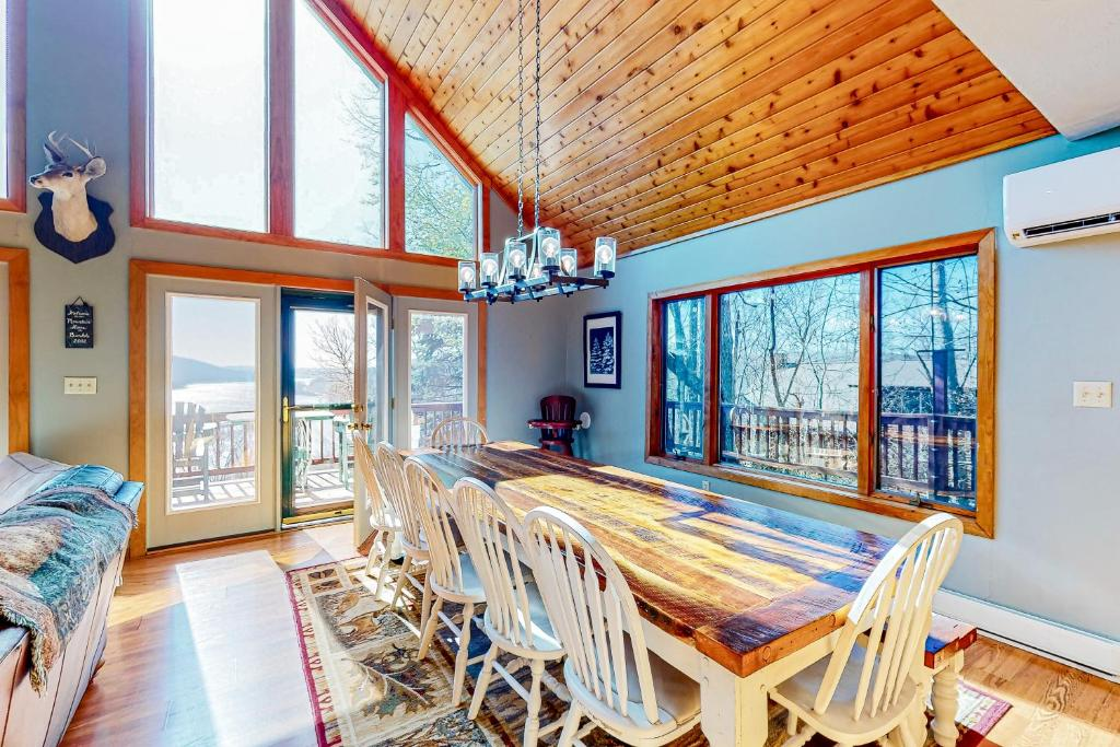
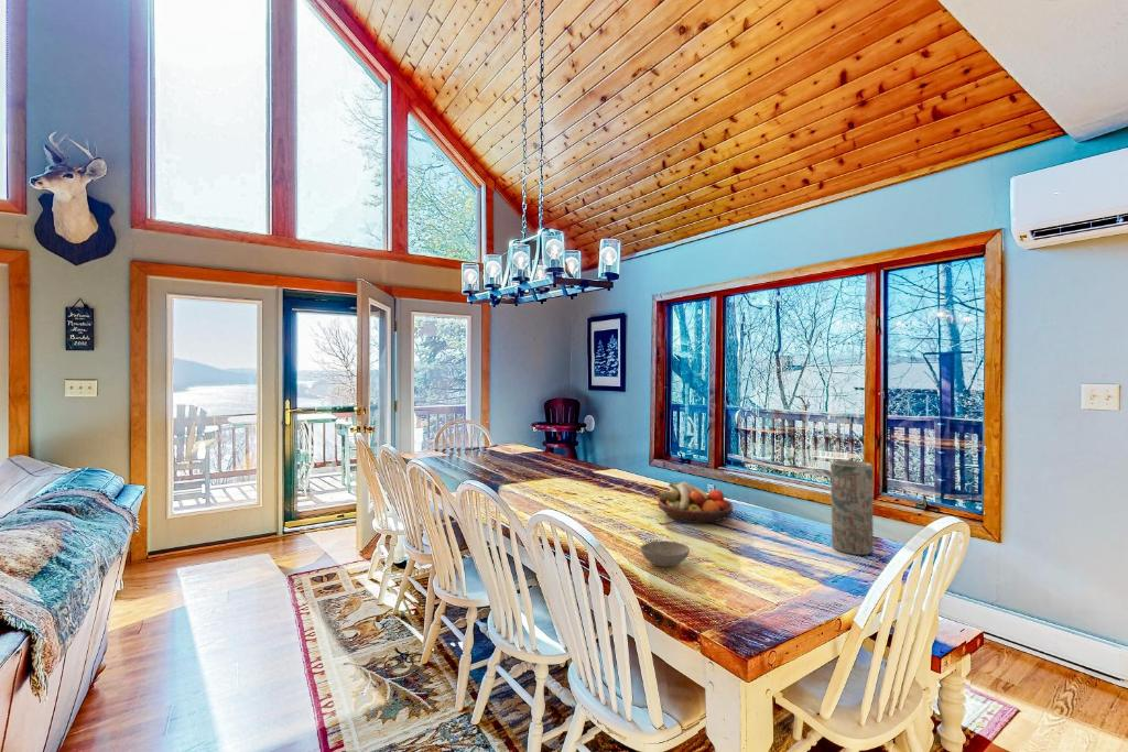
+ fruit bowl [657,481,734,524]
+ vase [829,459,875,556]
+ bowl [639,540,691,568]
